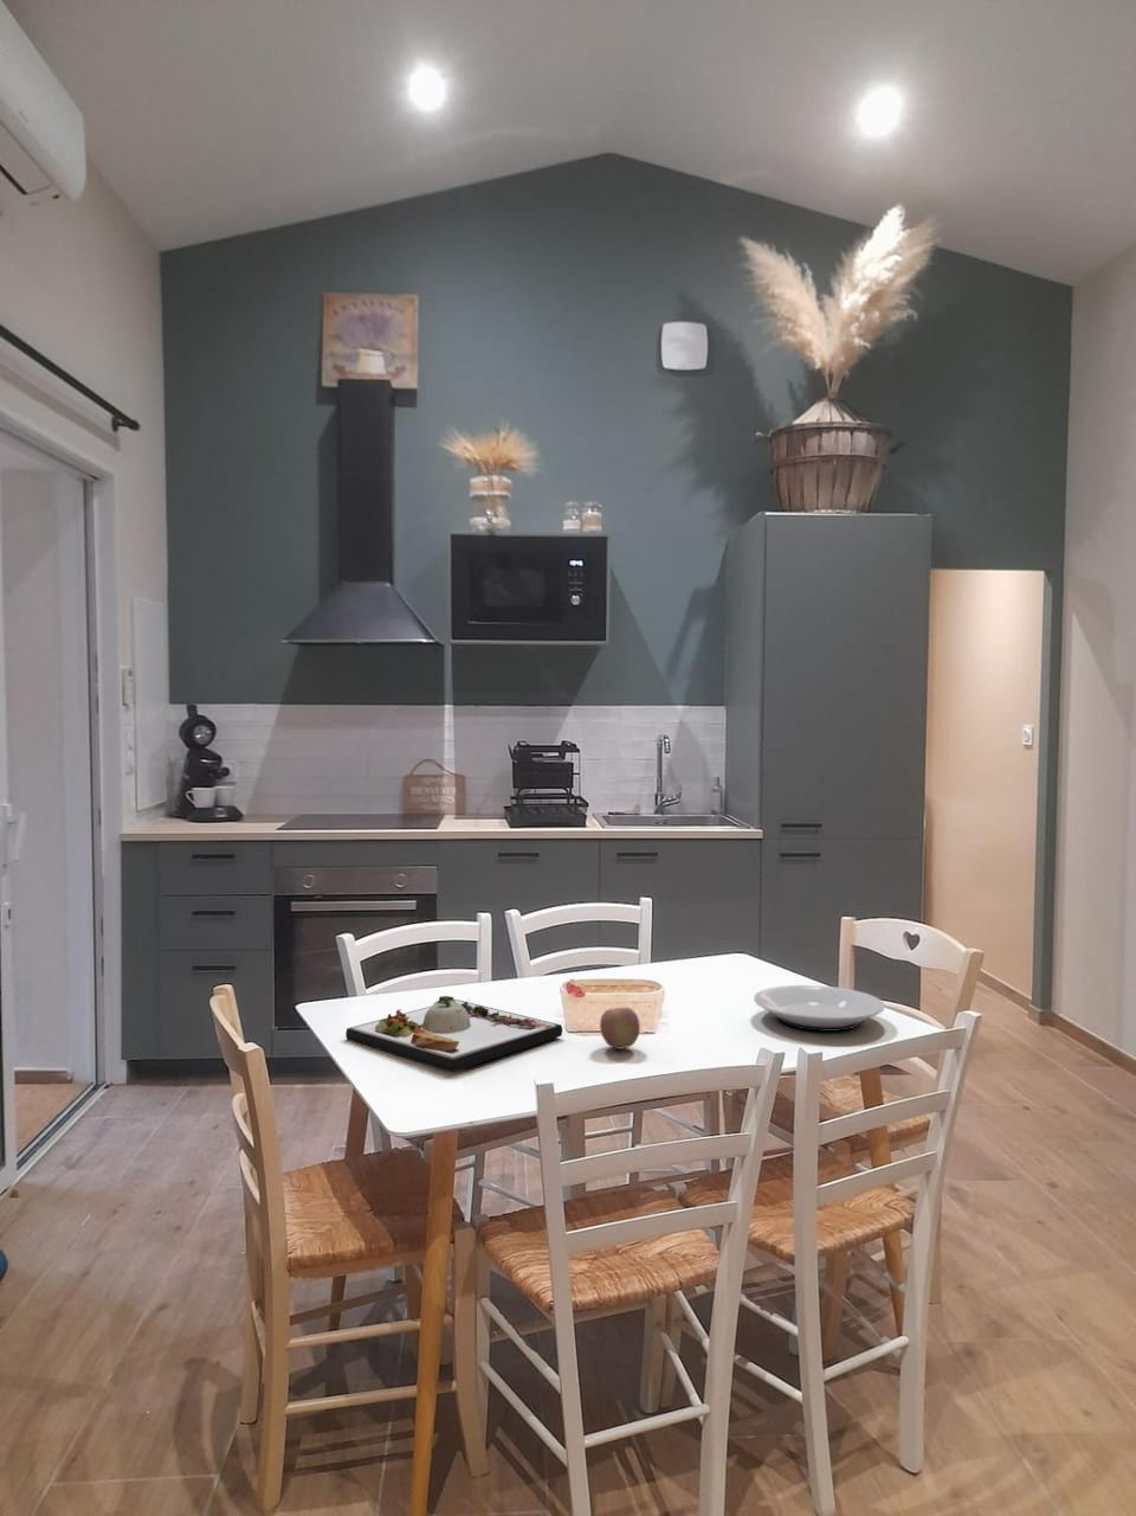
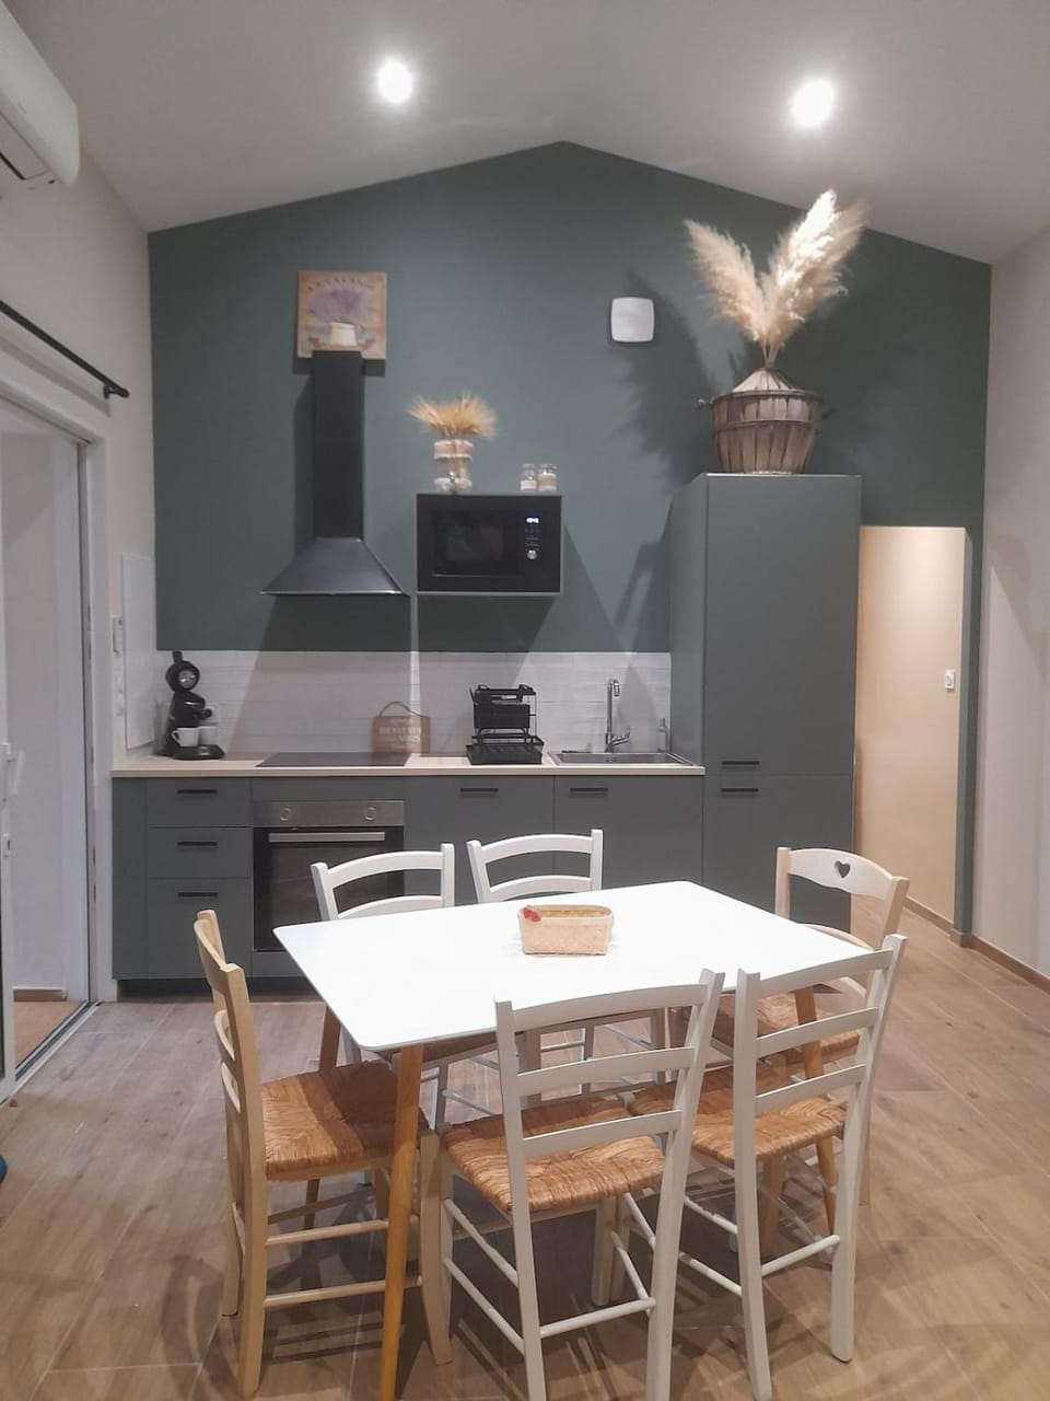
- plate [753,985,887,1033]
- dinner plate [345,994,563,1073]
- fruit [599,1006,641,1050]
